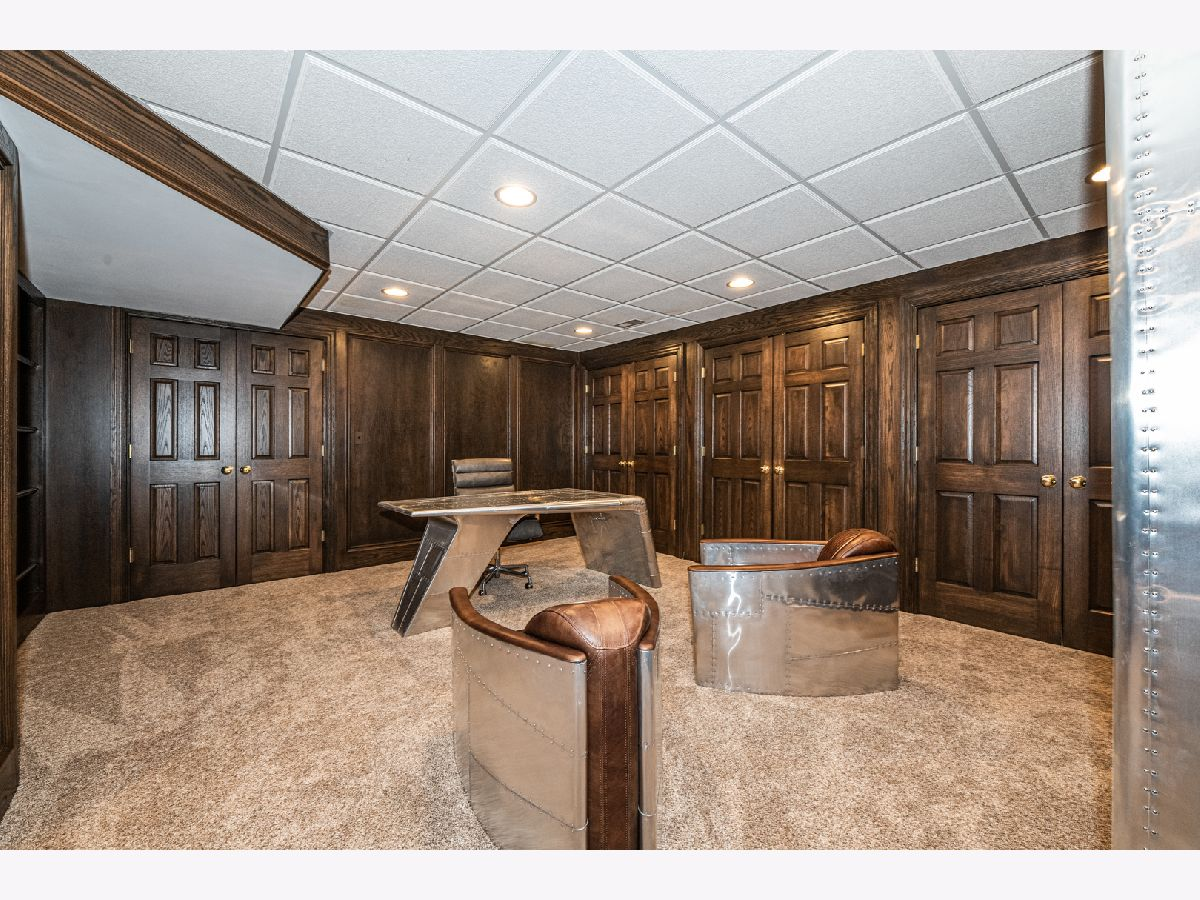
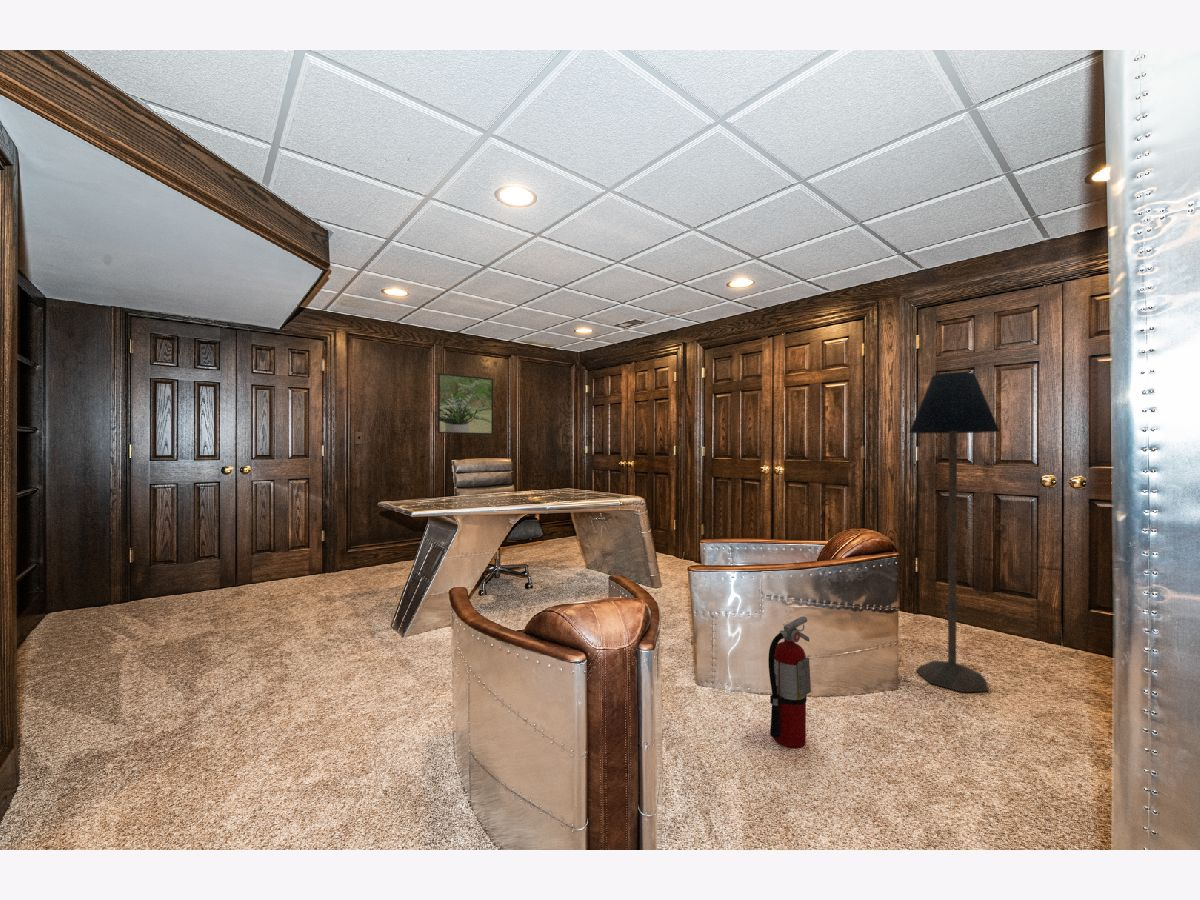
+ floor lamp [908,371,1000,693]
+ fire extinguisher [767,616,812,749]
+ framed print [437,372,494,435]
